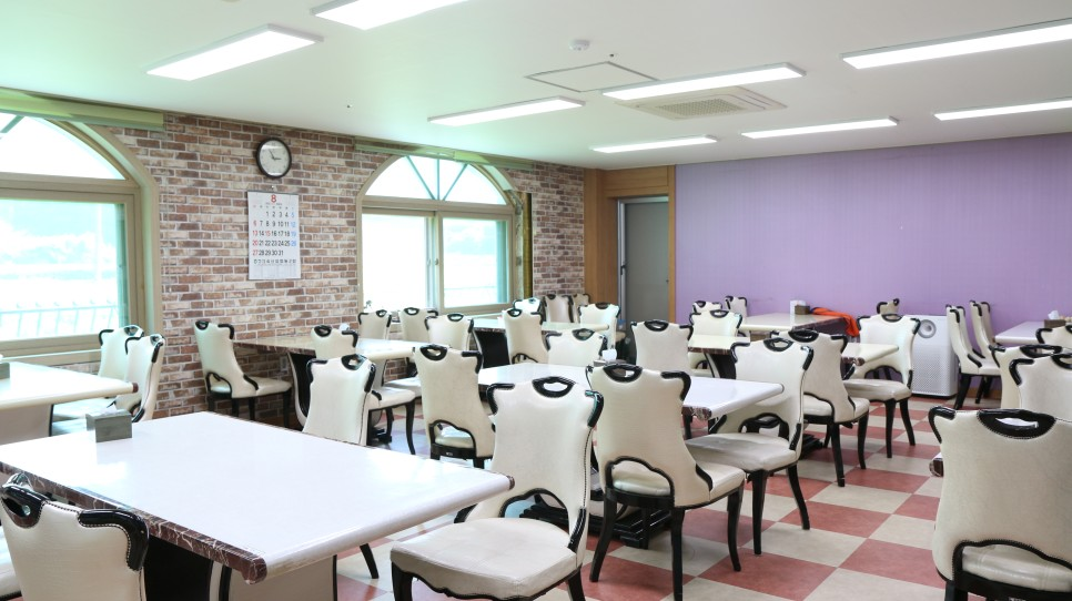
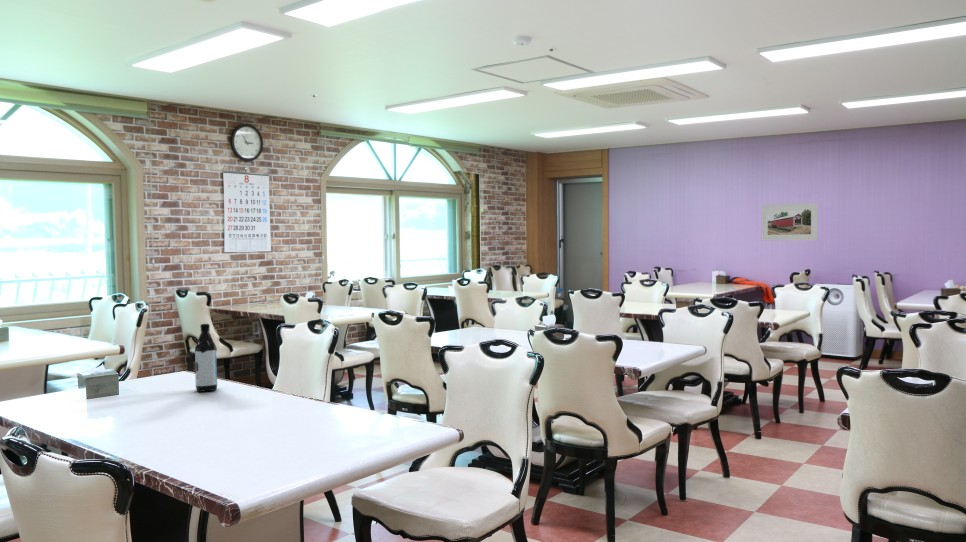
+ water bottle [194,323,218,393]
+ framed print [761,202,819,242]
